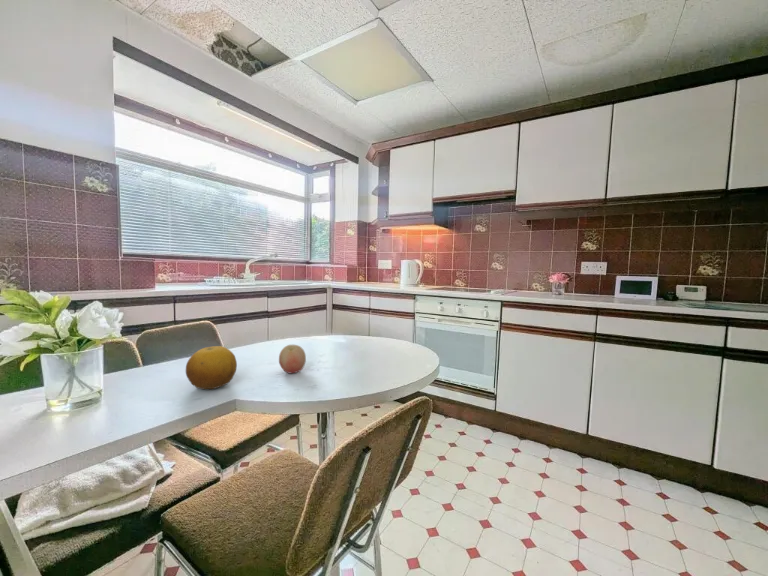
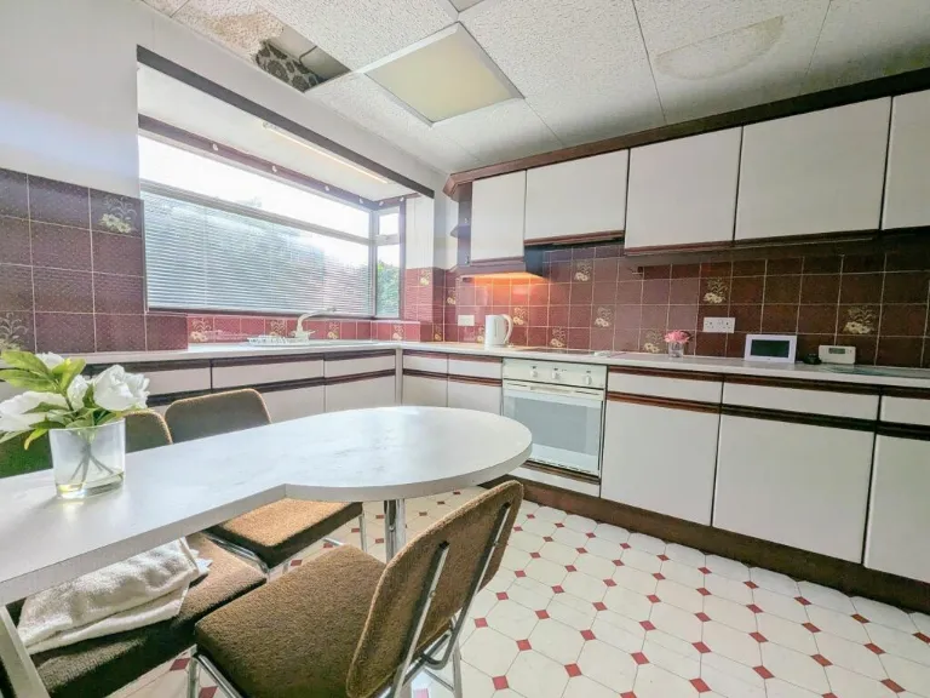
- fruit [185,345,238,390]
- fruit [278,344,307,374]
